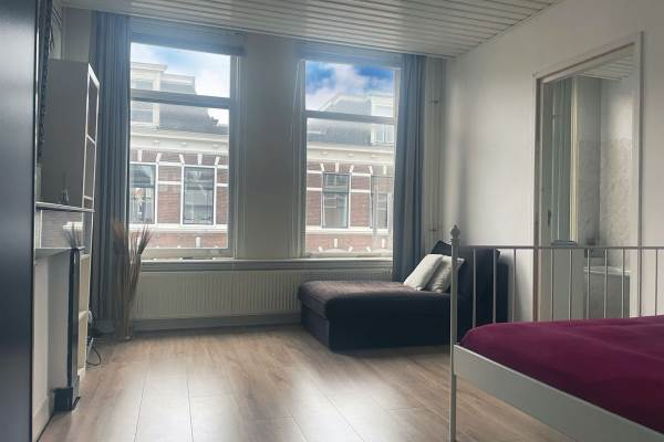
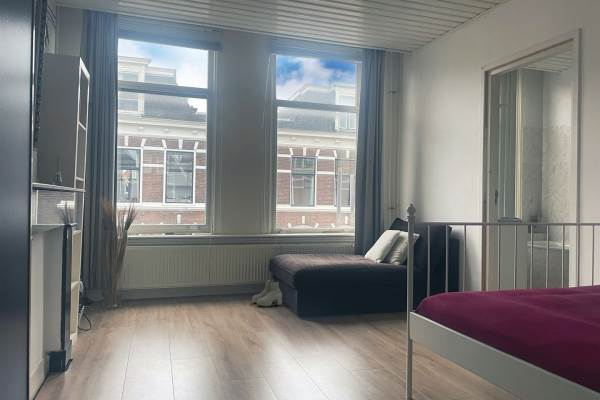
+ boots [251,278,283,307]
